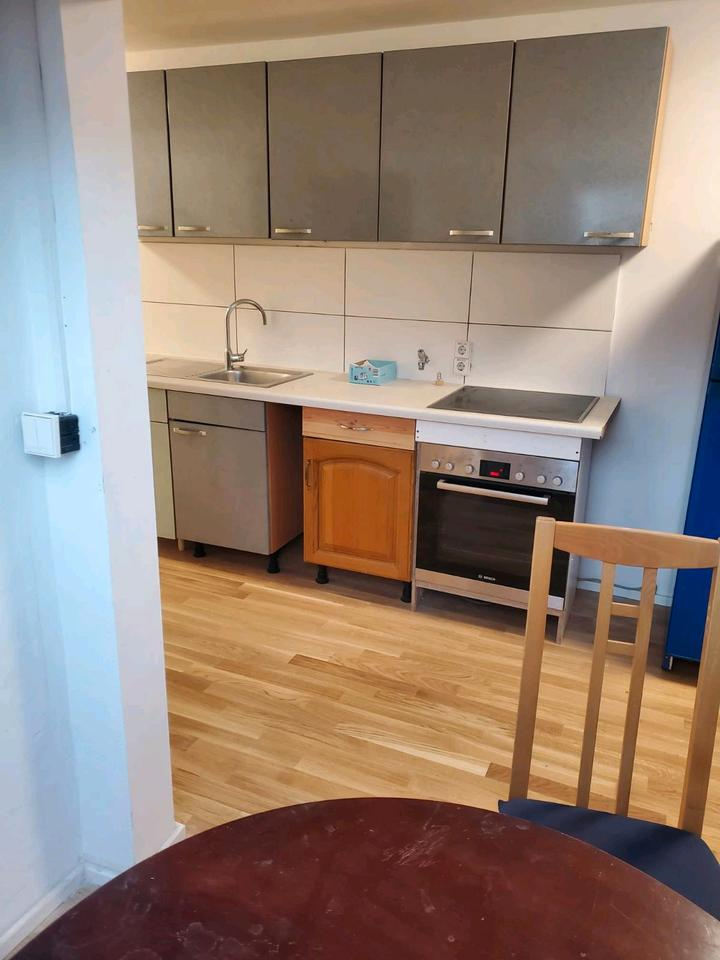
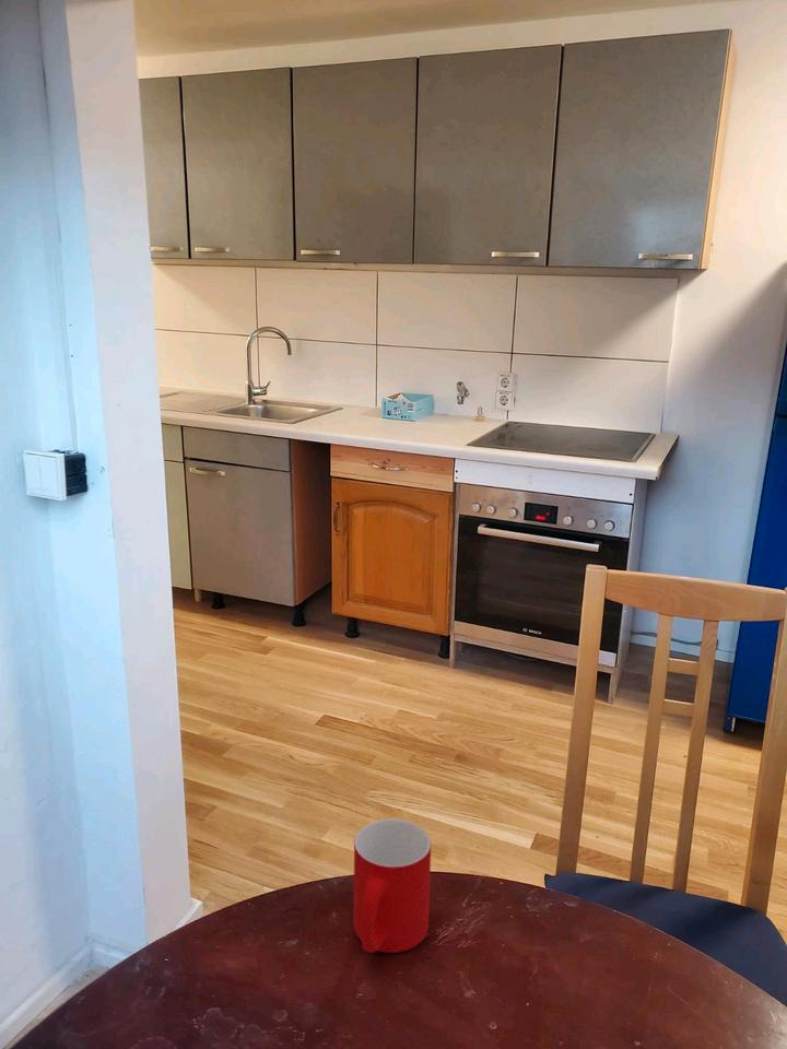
+ cup [353,817,432,954]
